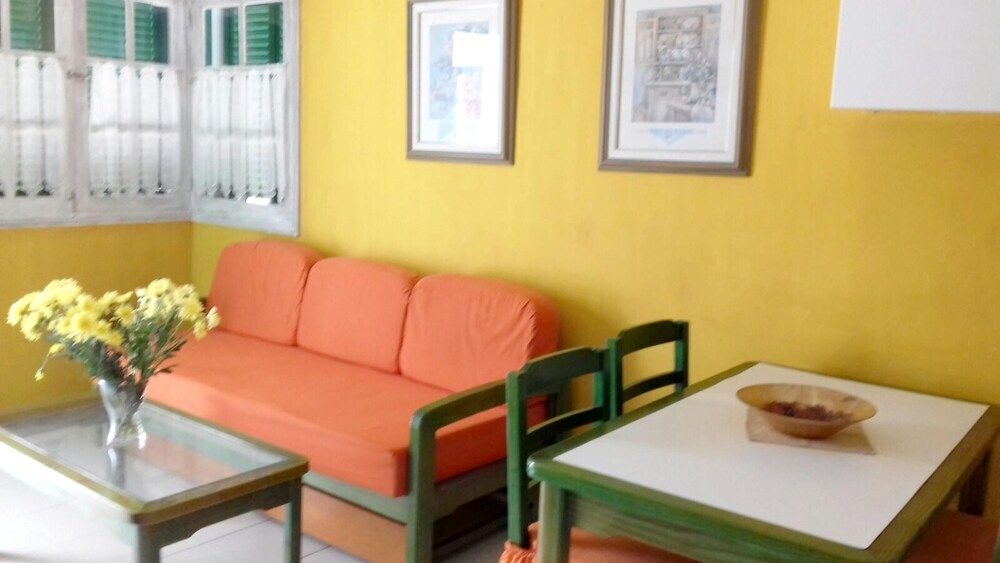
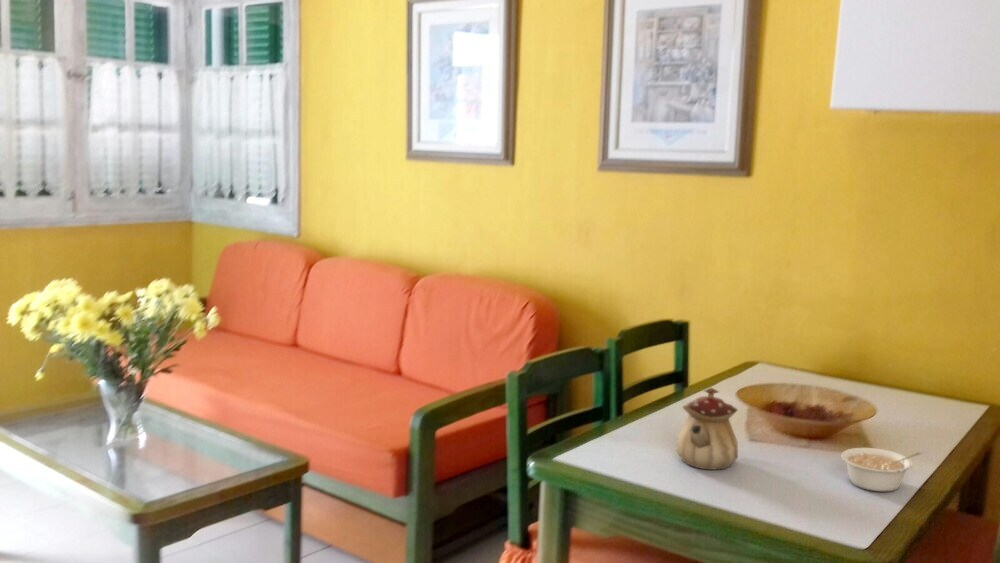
+ legume [840,447,924,492]
+ teapot [675,387,739,471]
